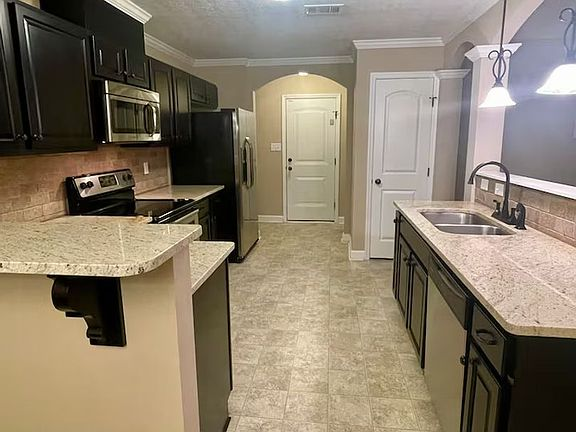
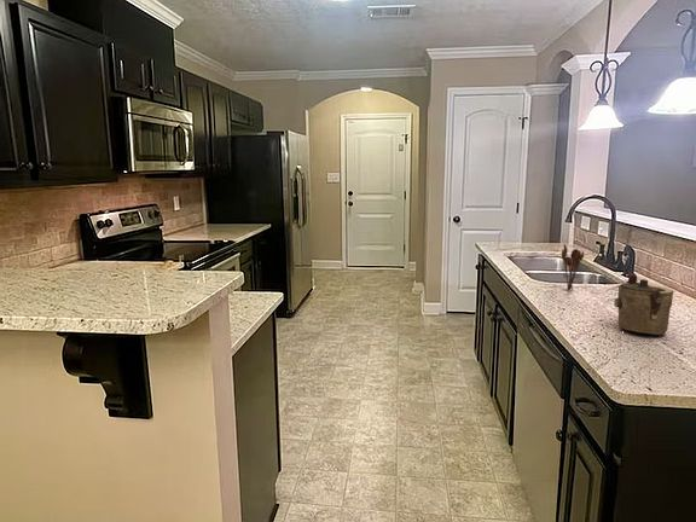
+ utensil holder [561,243,585,292]
+ teapot [613,272,674,336]
